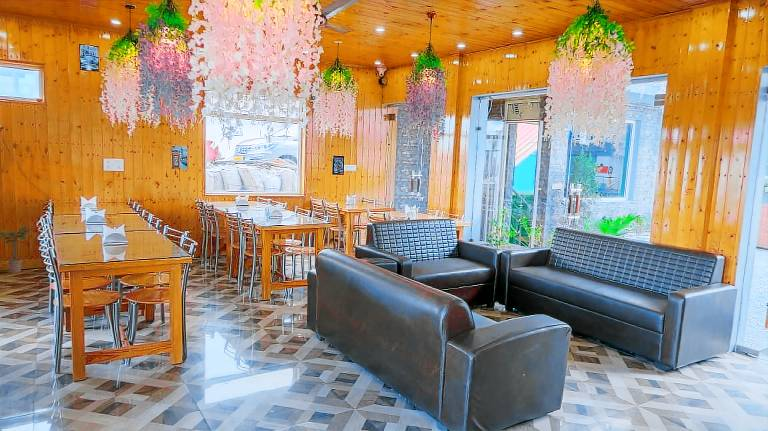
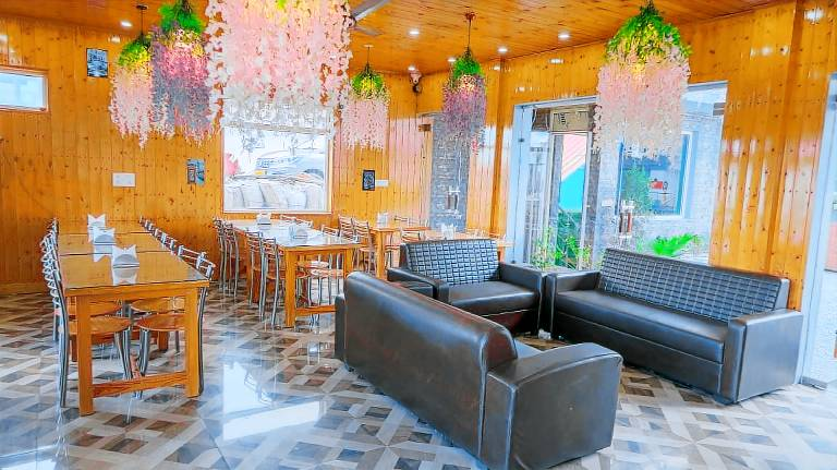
- potted plant [0,225,34,274]
